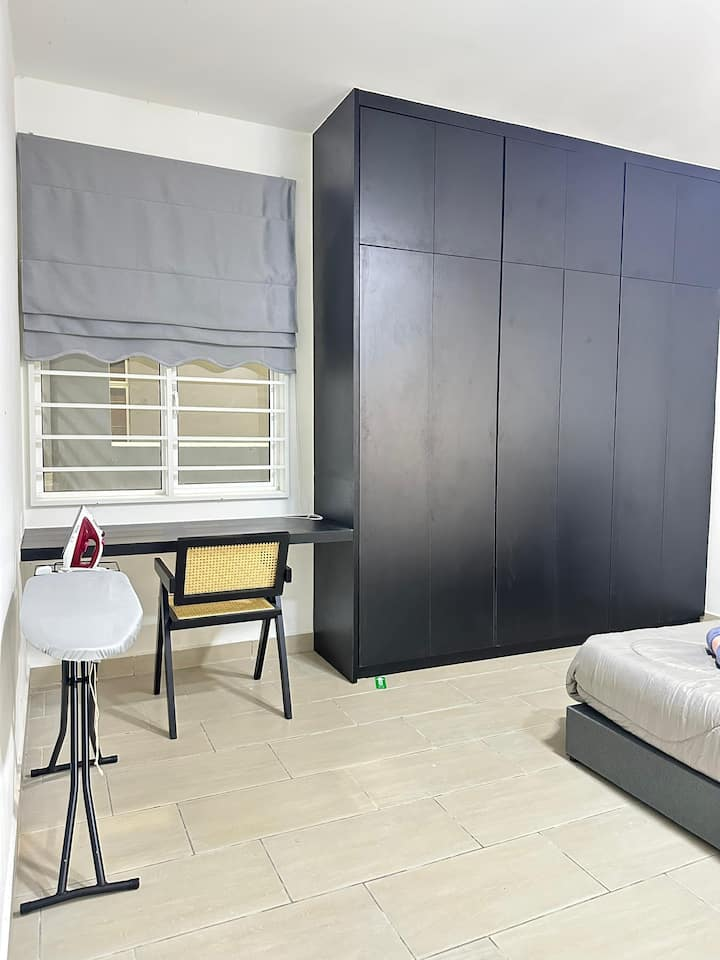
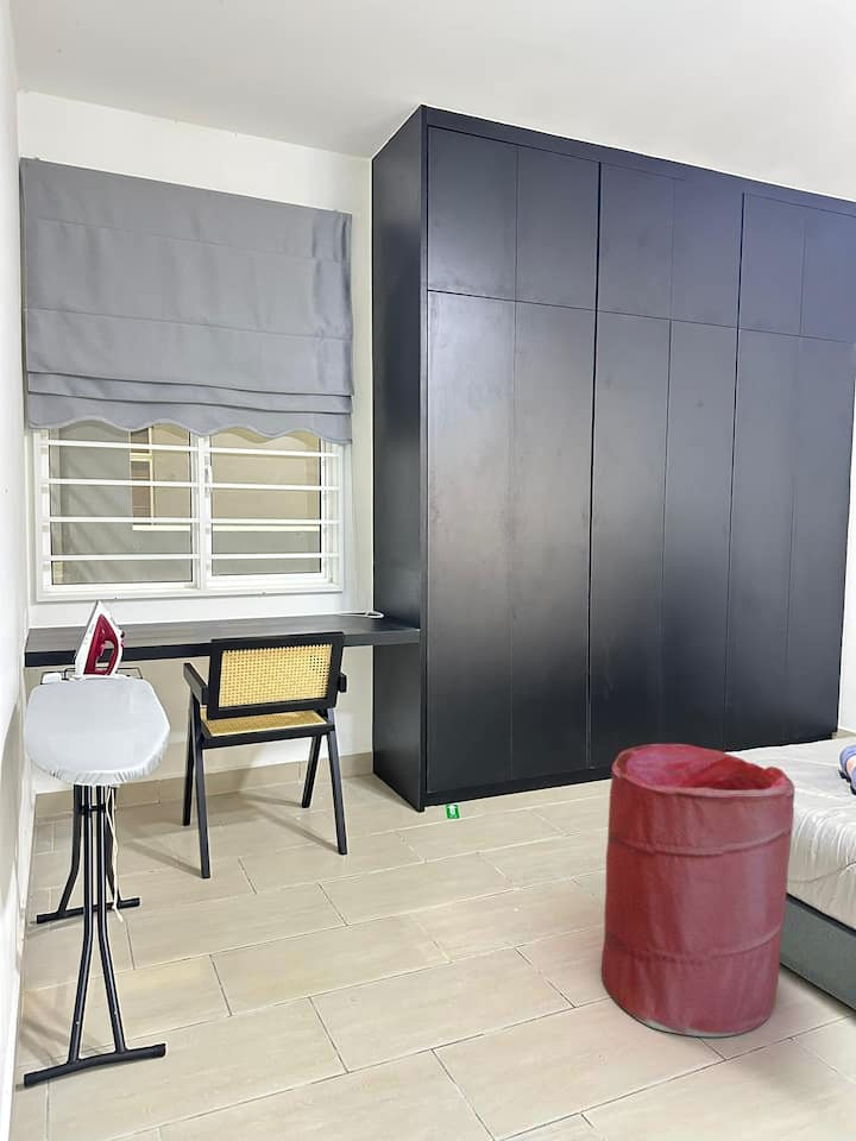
+ laundry hamper [600,743,795,1038]
